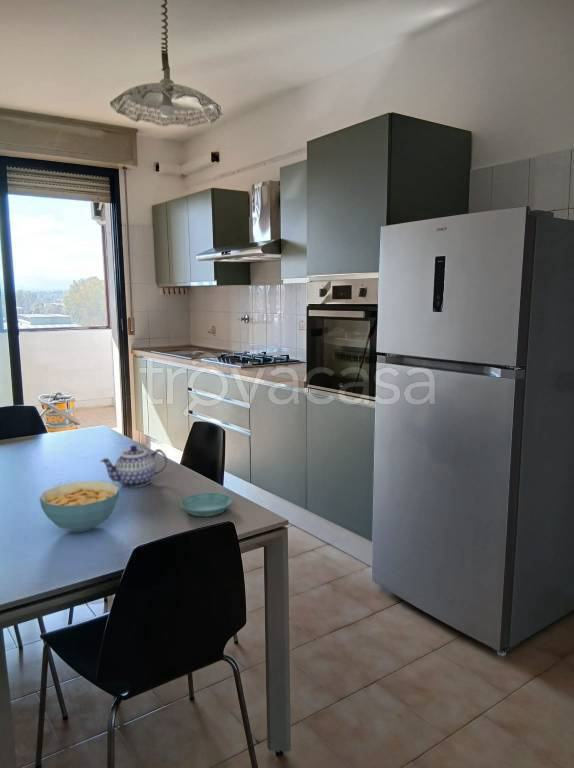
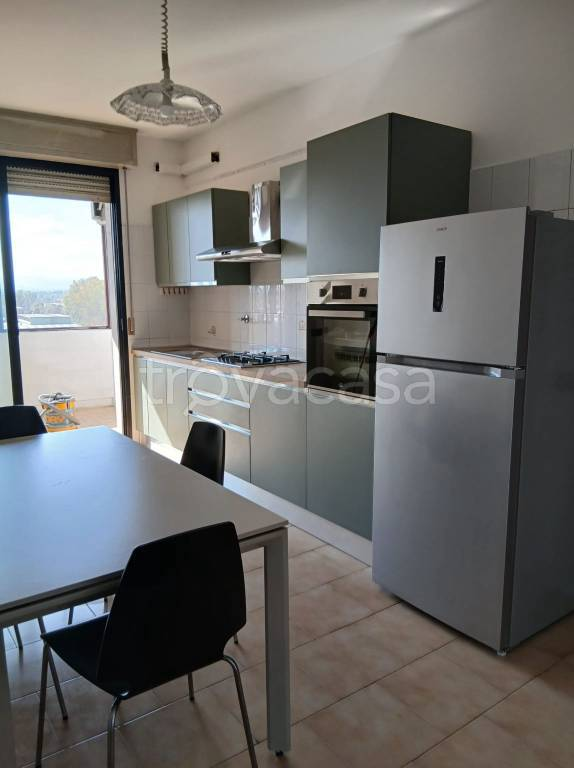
- teapot [99,444,168,488]
- cereal bowl [39,480,120,533]
- saucer [179,492,233,518]
